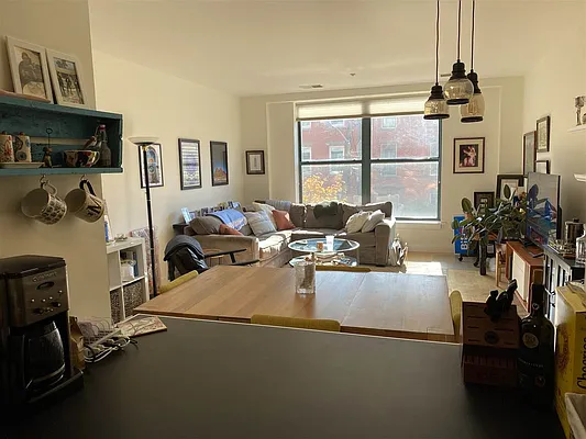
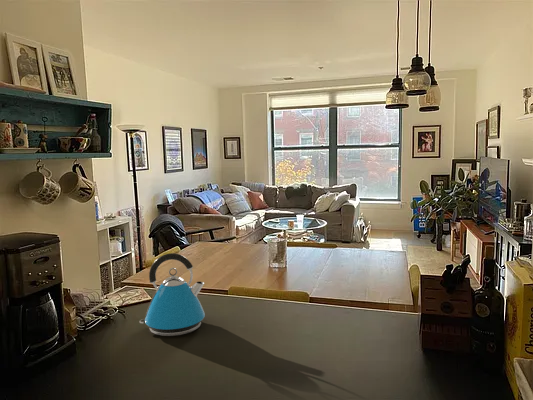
+ kettle [139,252,206,337]
